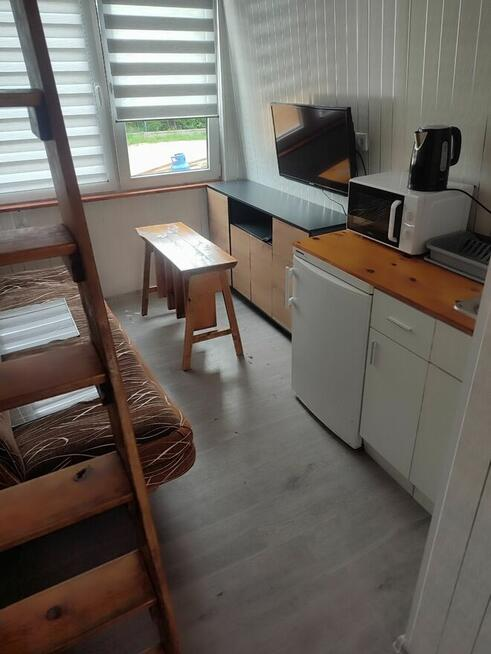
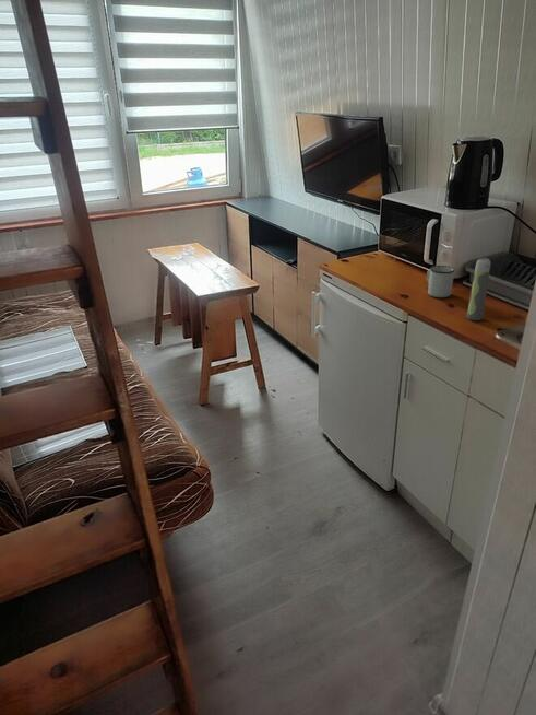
+ spray bottle [466,257,491,321]
+ mug [426,265,456,298]
